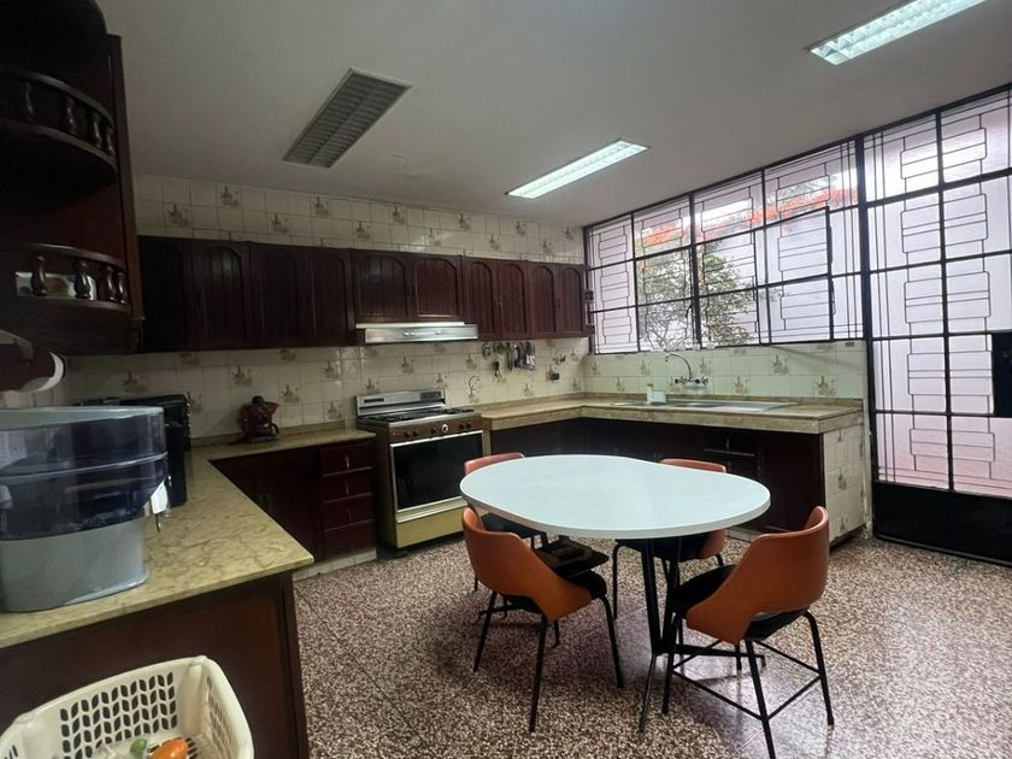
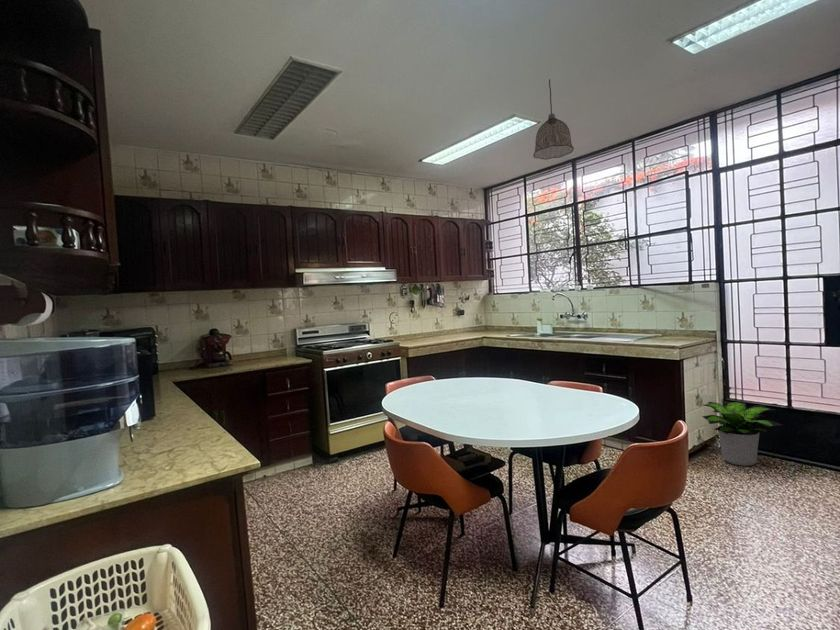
+ potted plant [701,400,783,467]
+ pendant lamp [532,78,575,161]
